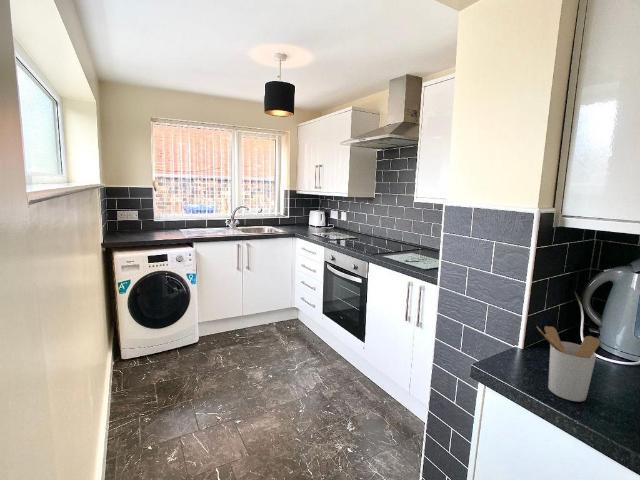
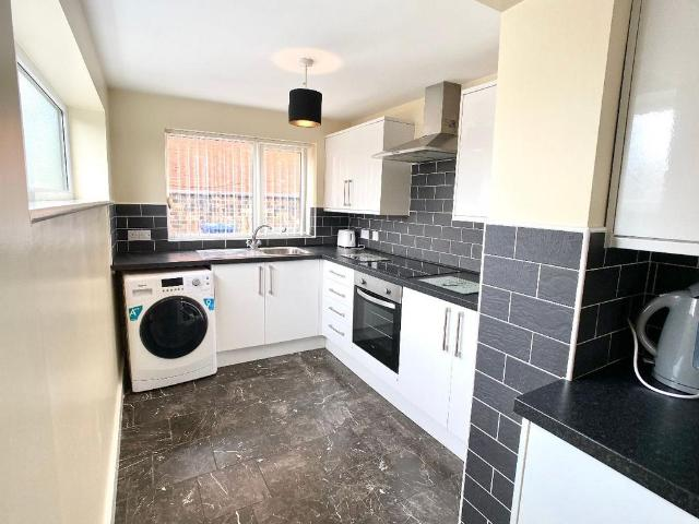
- utensil holder [536,325,601,402]
